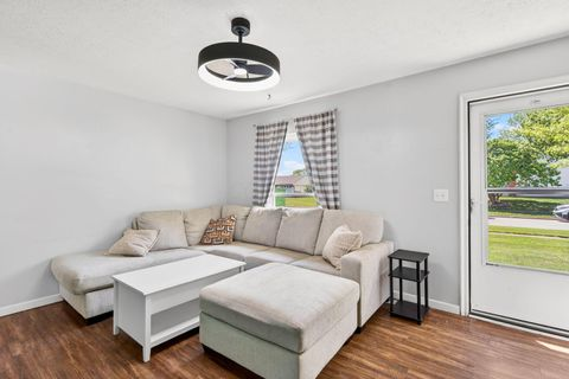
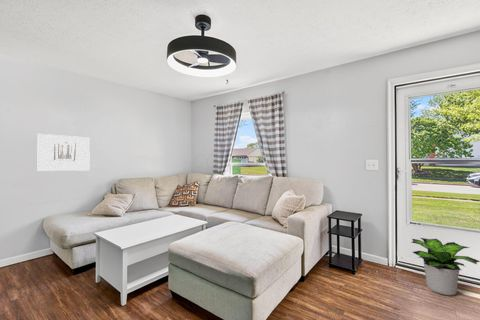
+ potted plant [410,237,480,296]
+ wall art [36,133,91,172]
